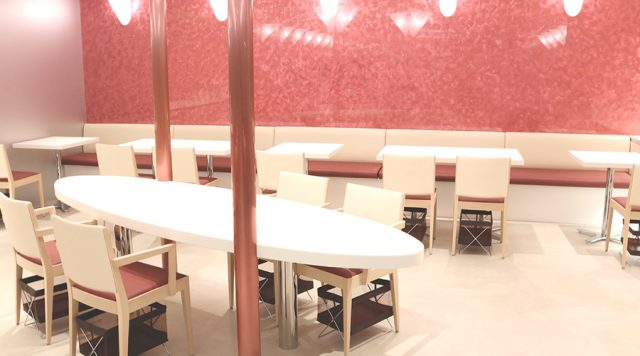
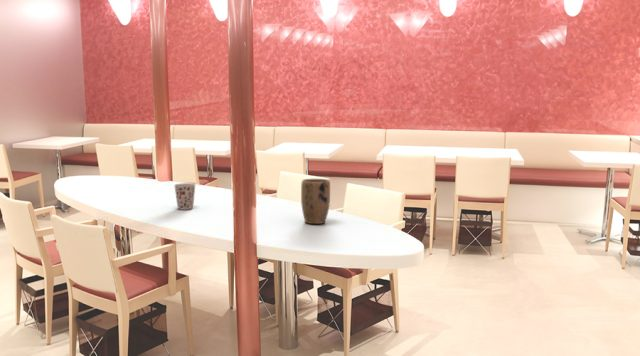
+ plant pot [300,178,331,225]
+ cup [173,182,196,211]
